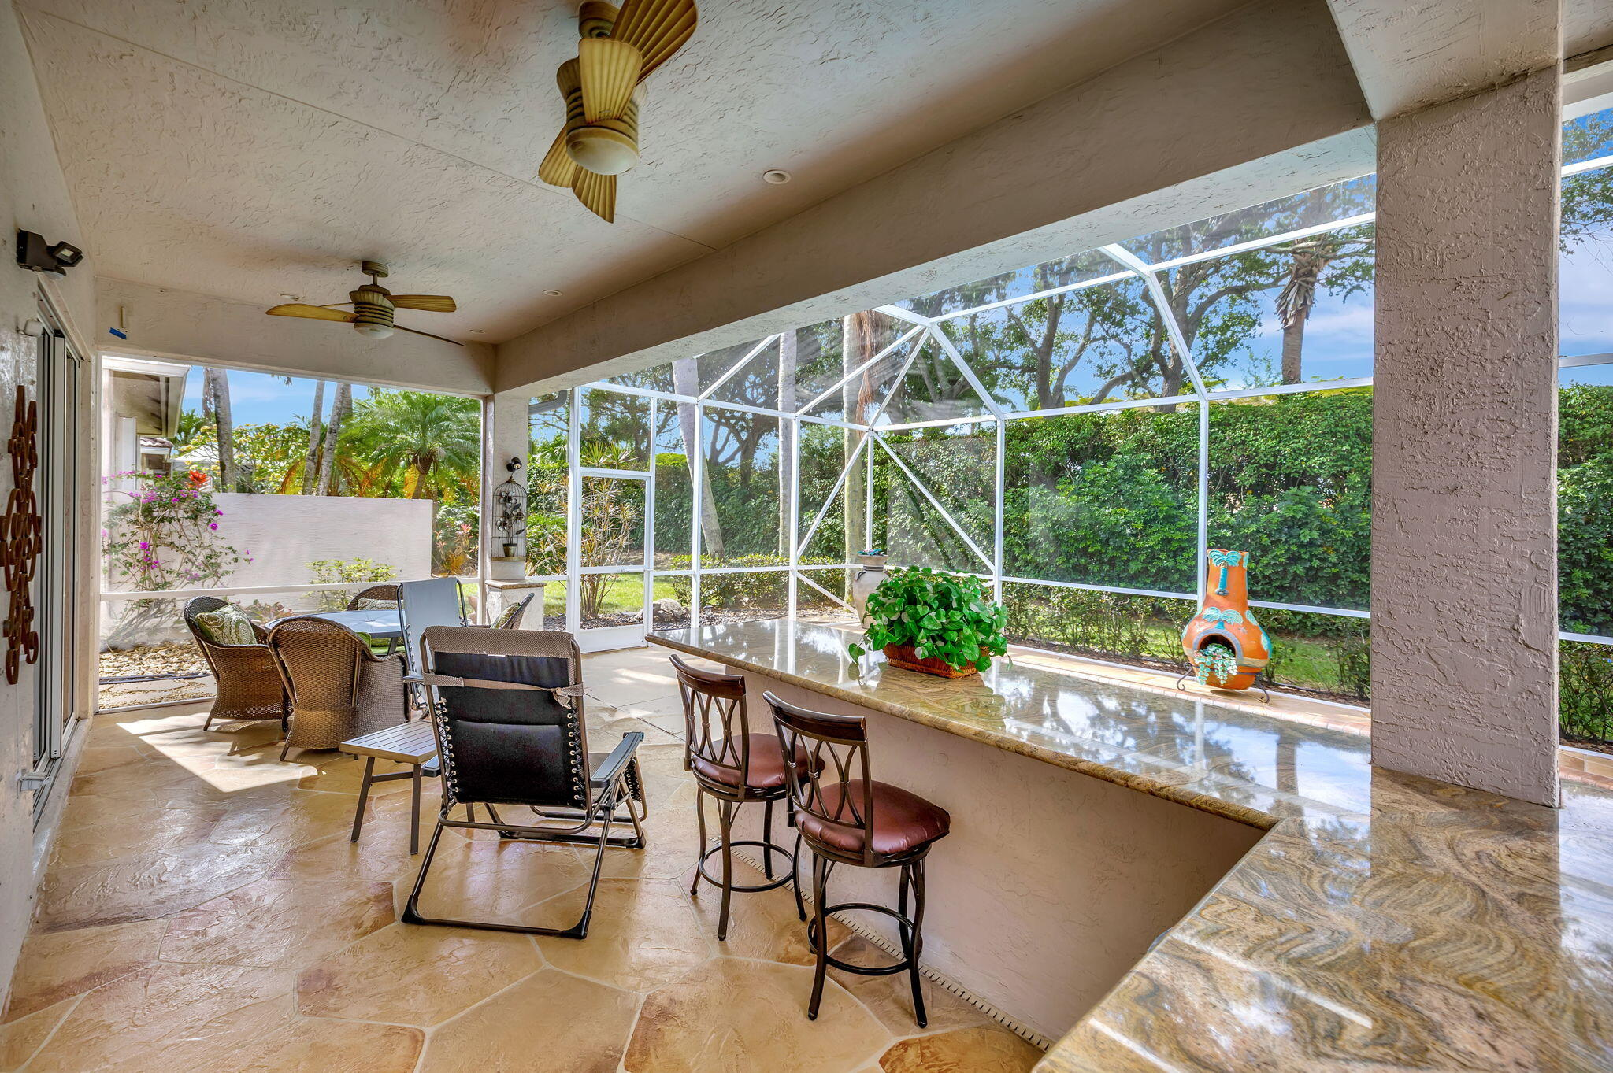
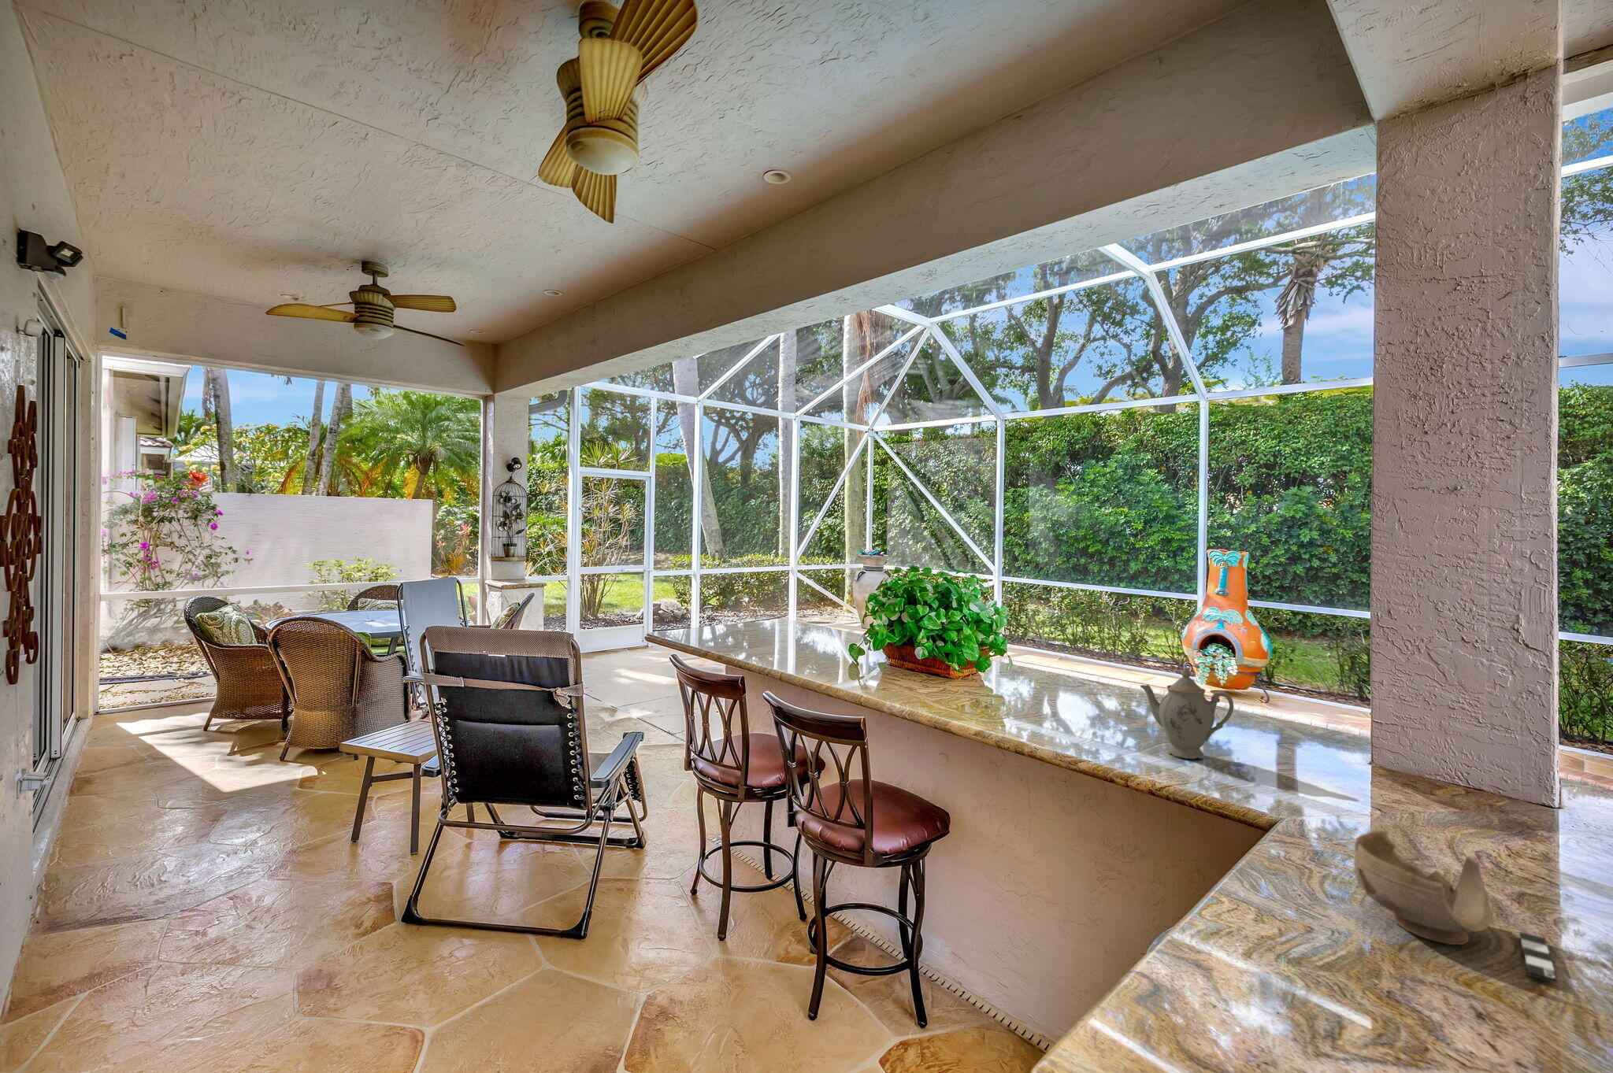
+ bowl [1353,830,1558,984]
+ chinaware [1140,667,1235,759]
